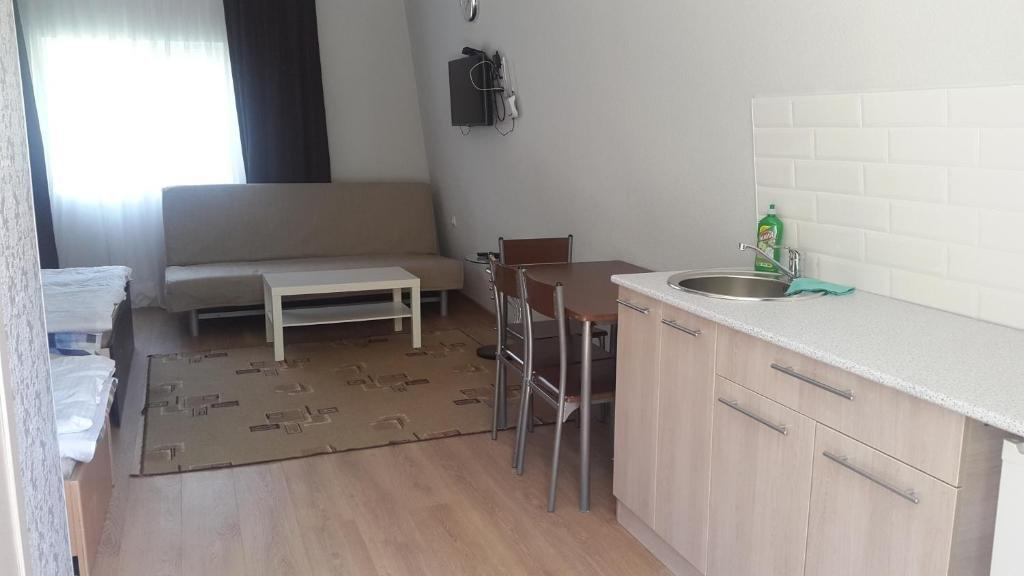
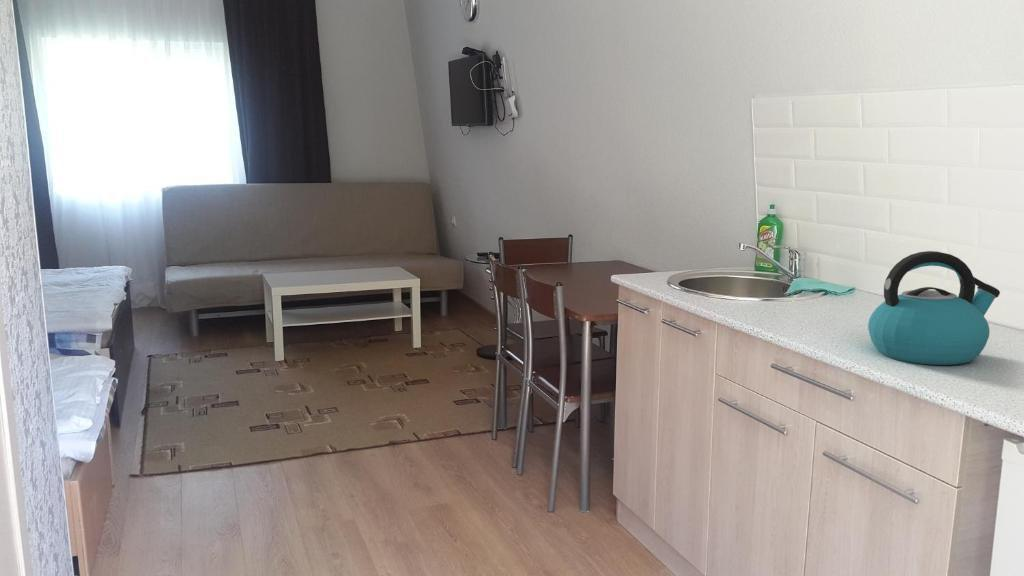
+ kettle [867,250,1001,366]
